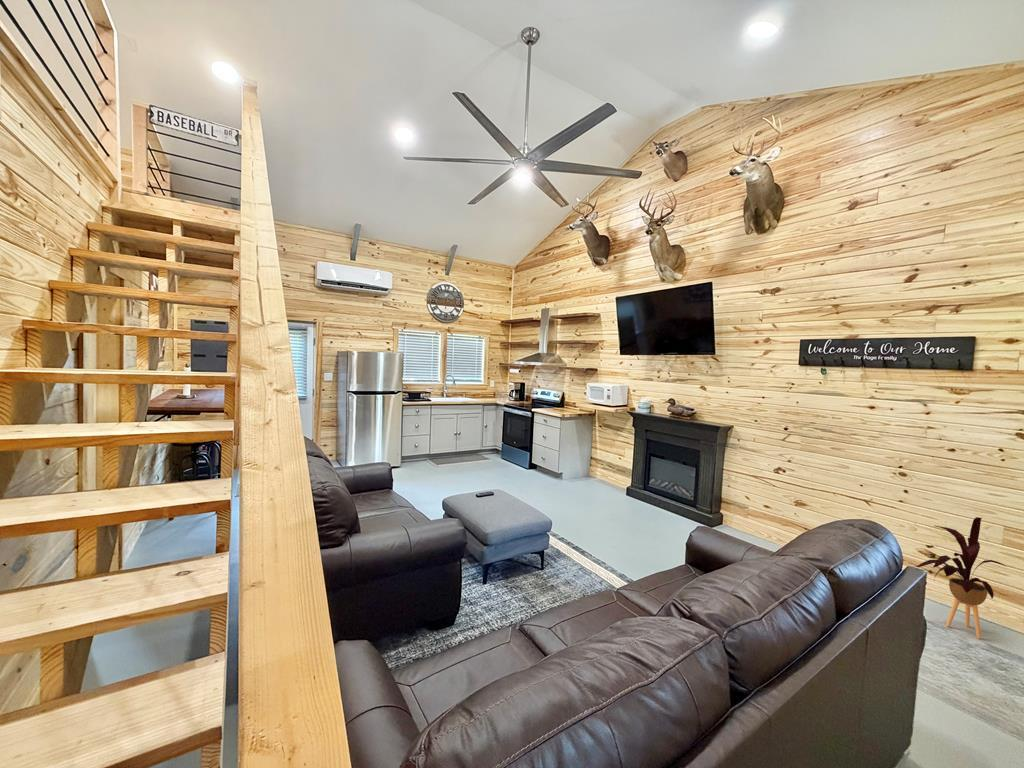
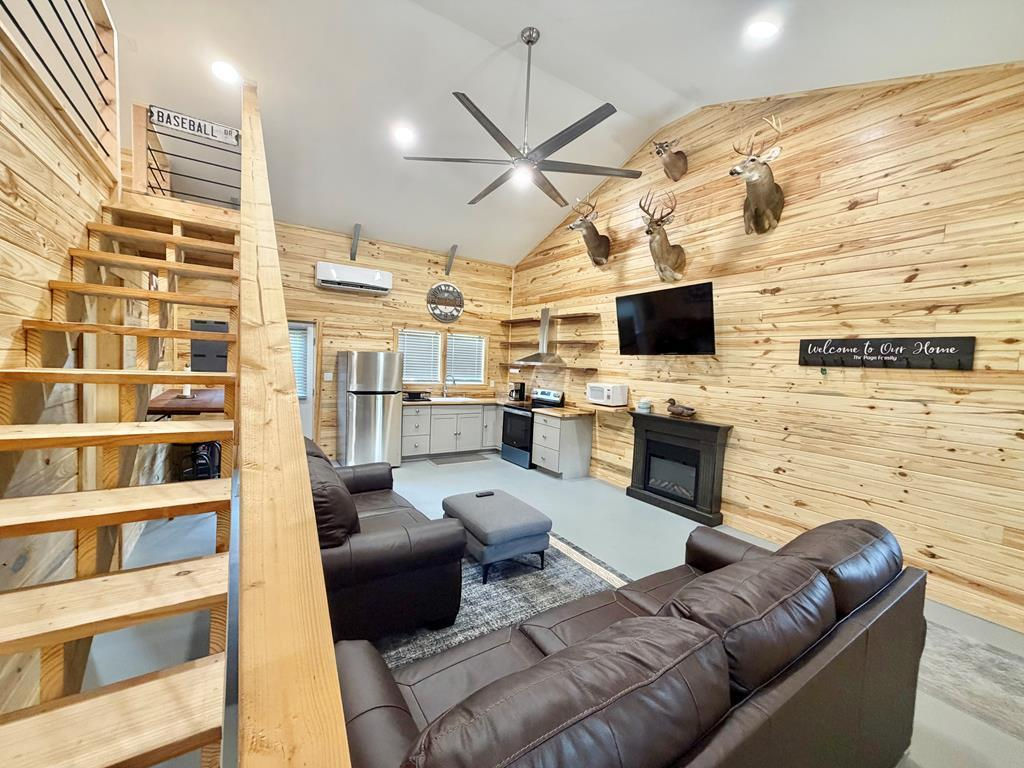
- house plant [915,516,1008,640]
